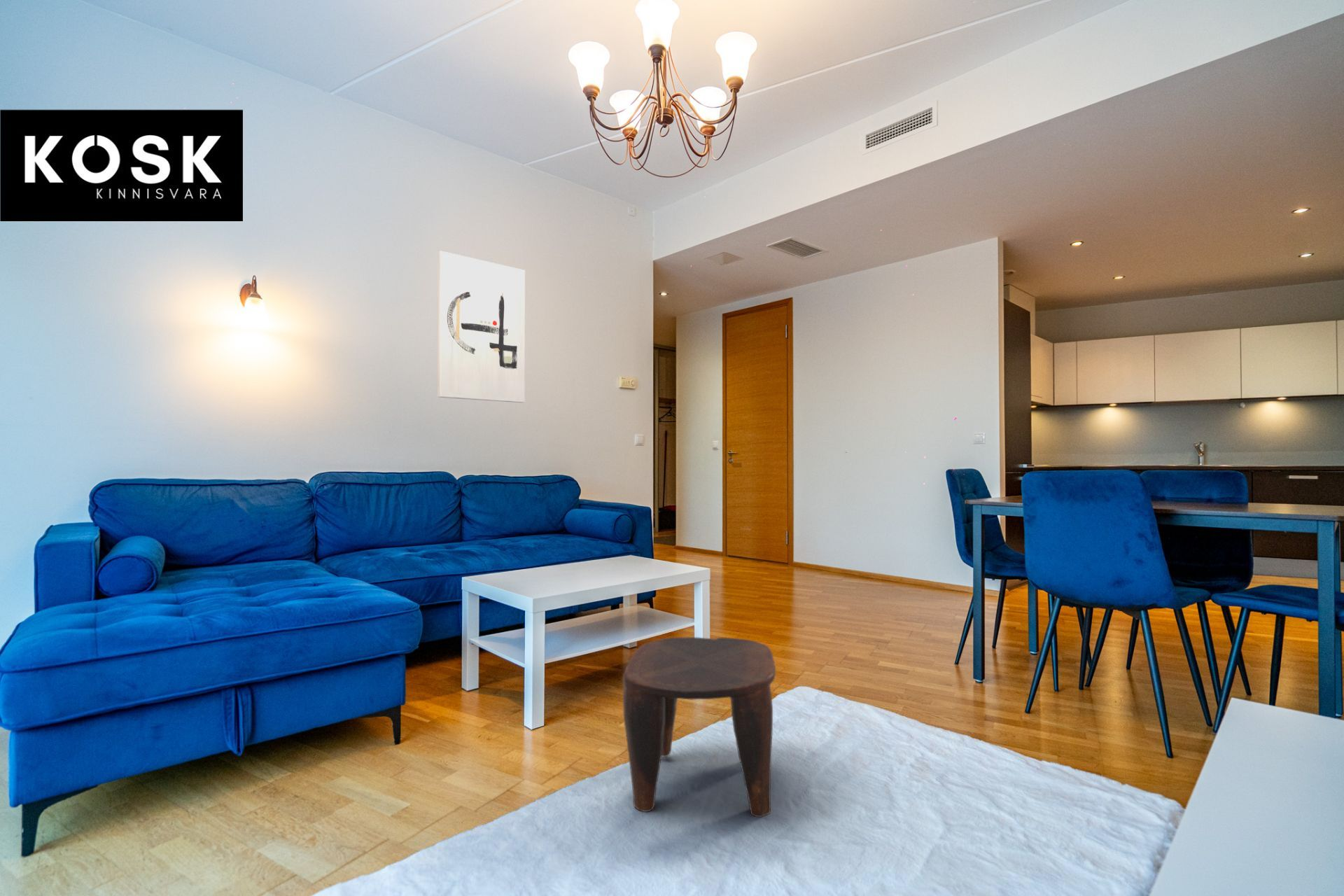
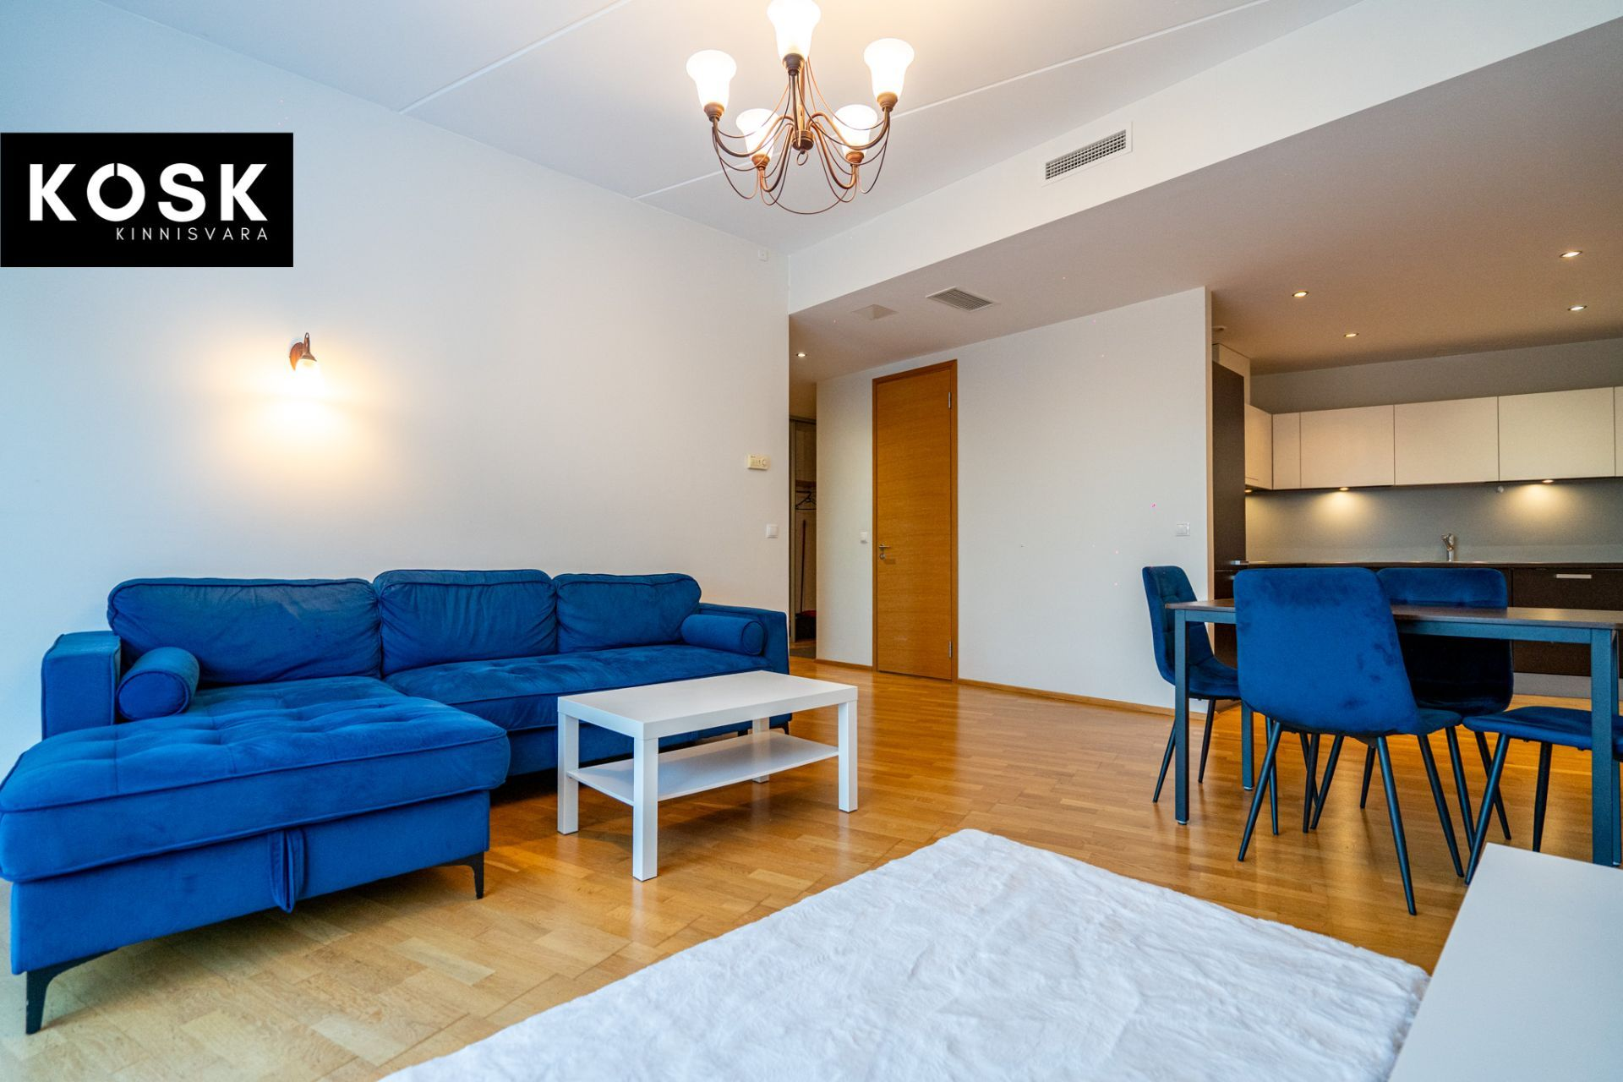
- wall art [437,251,526,403]
- stool [622,636,776,818]
